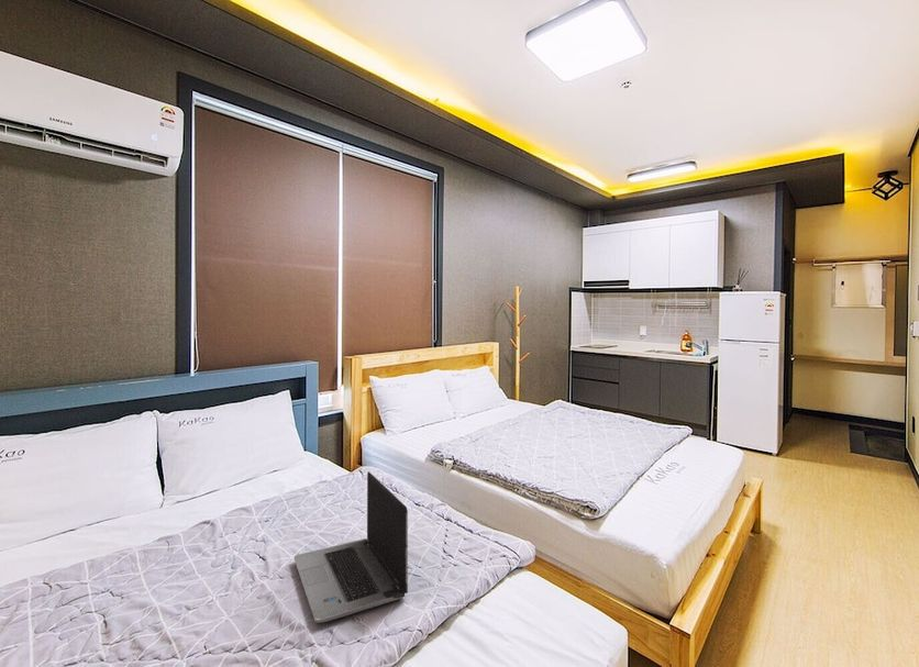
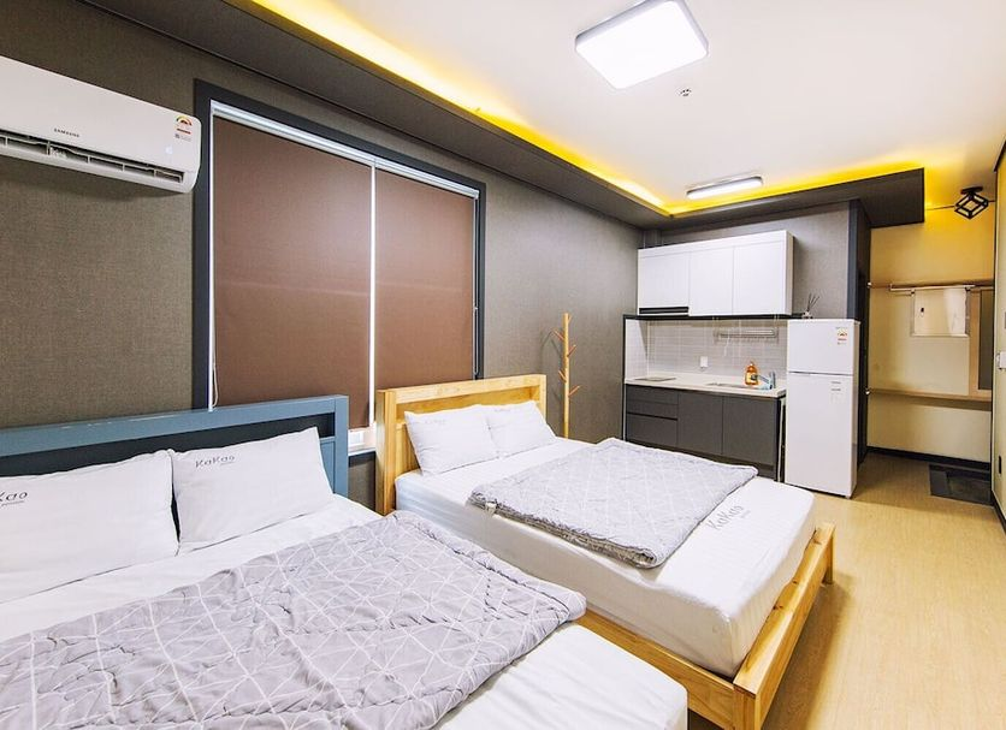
- laptop computer [292,470,409,624]
